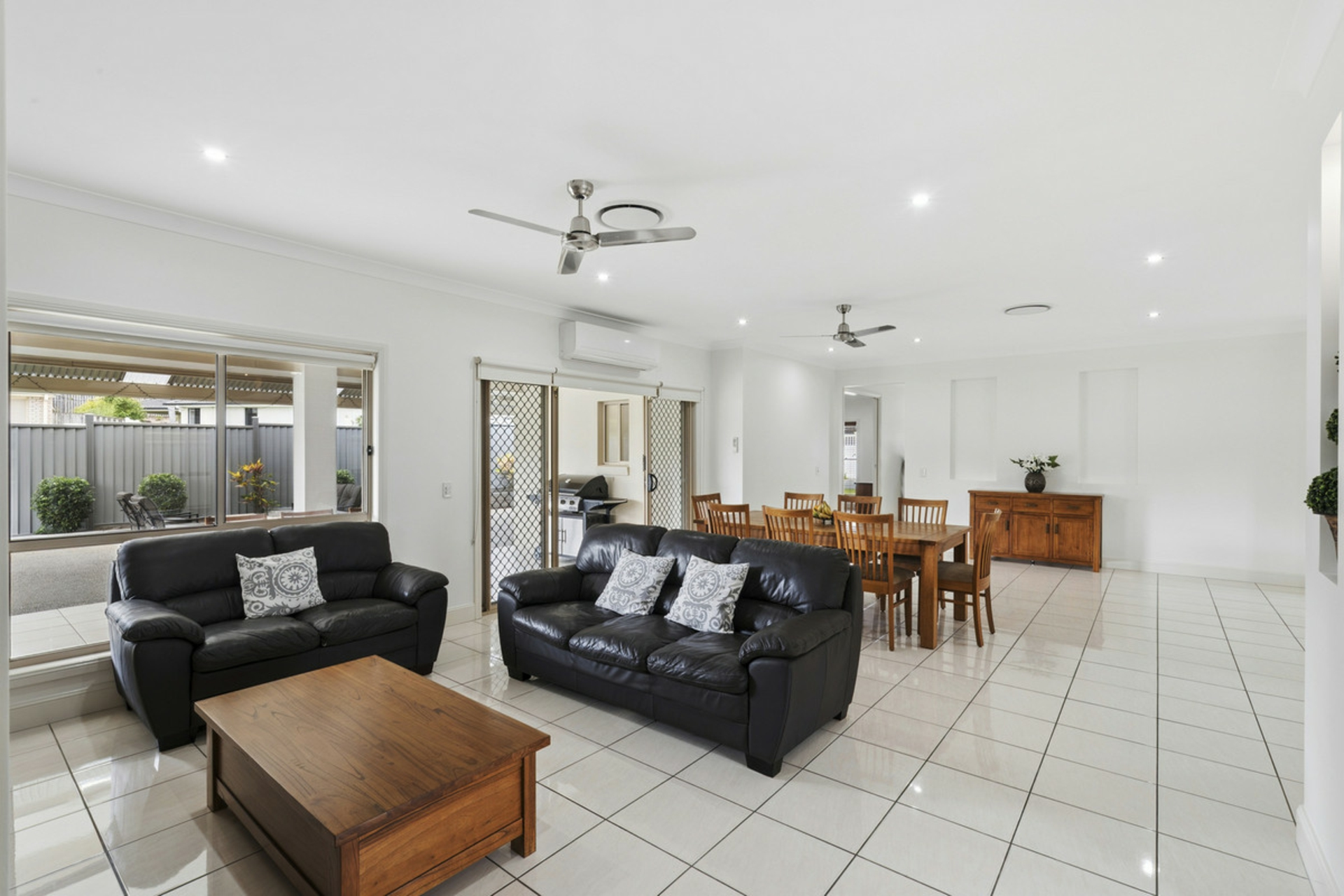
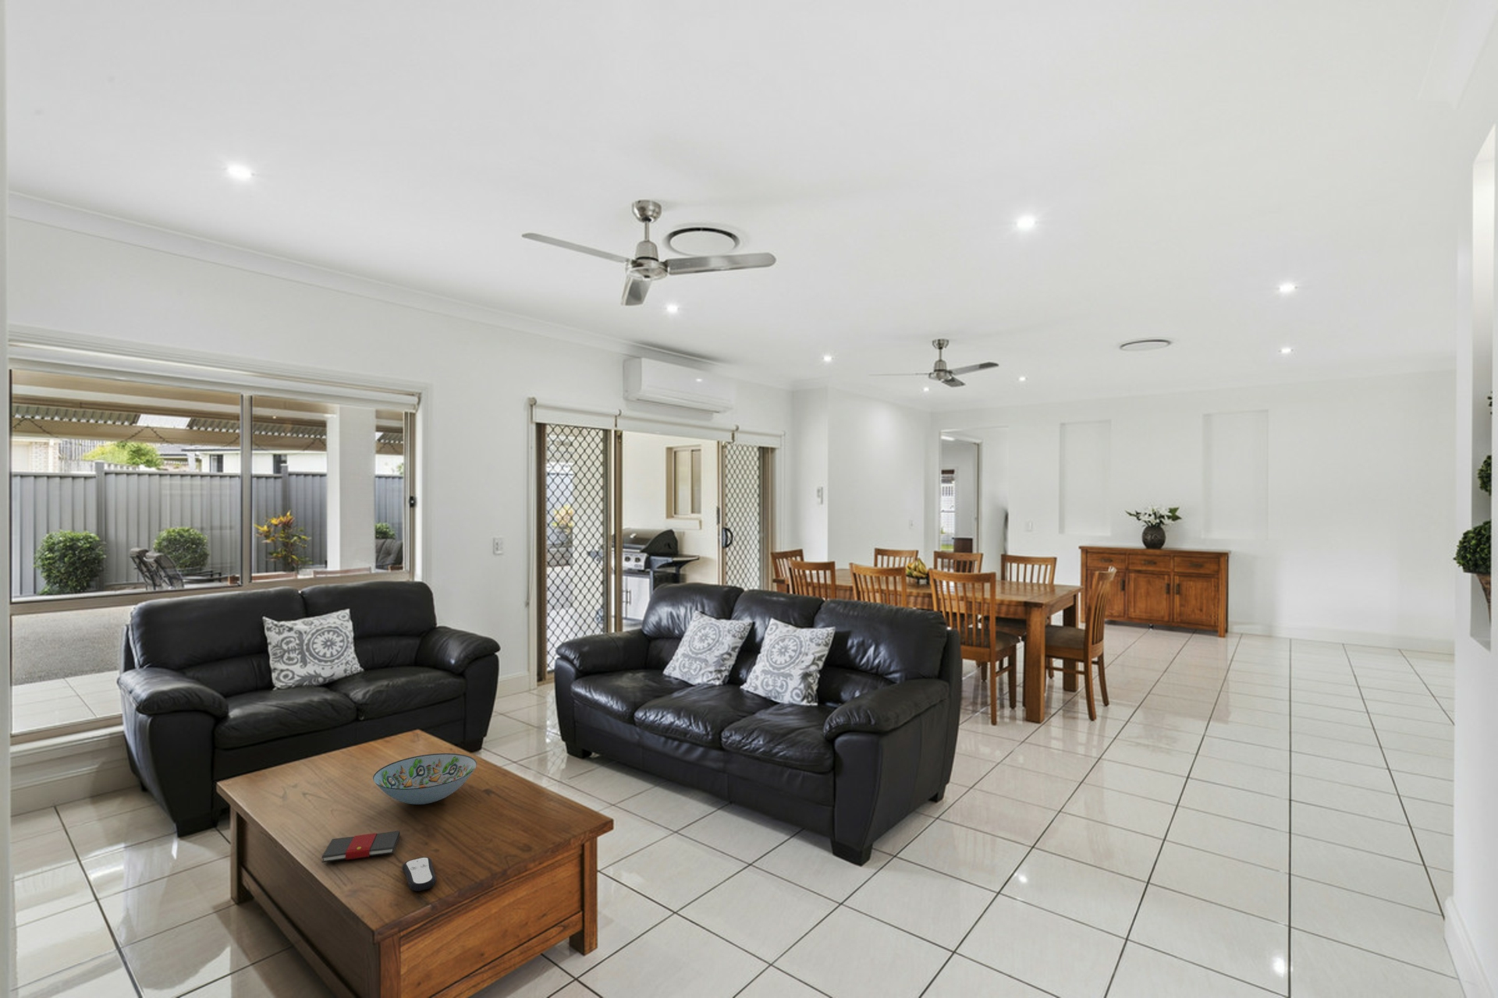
+ remote control [401,857,437,892]
+ book [321,830,401,863]
+ decorative bowl [372,752,477,805]
